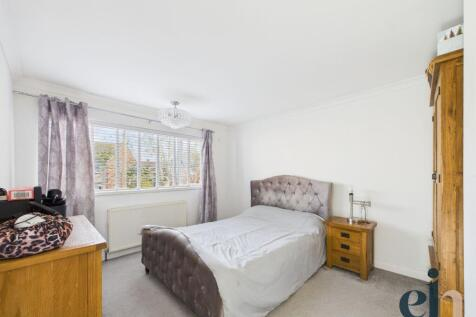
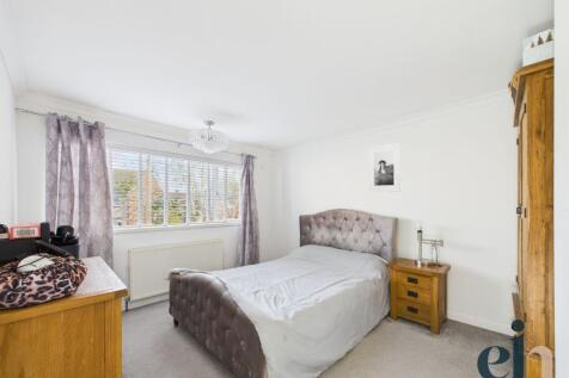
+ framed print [368,143,402,193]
